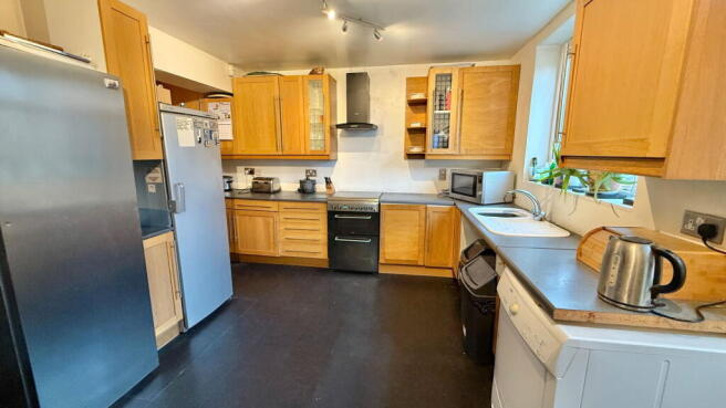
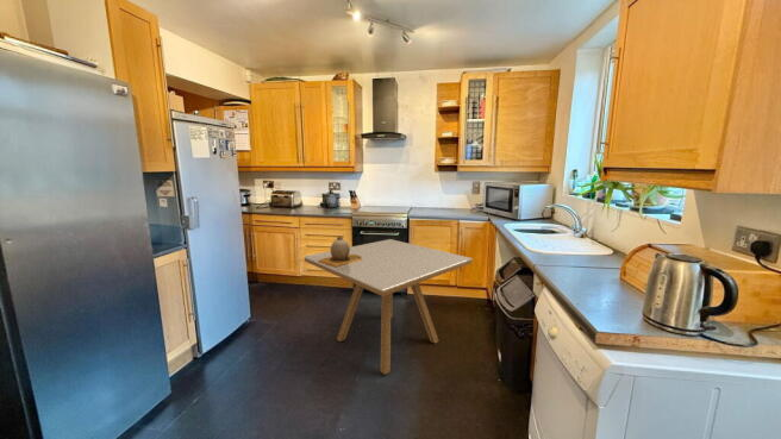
+ dining table [304,238,474,376]
+ vase [318,236,364,268]
